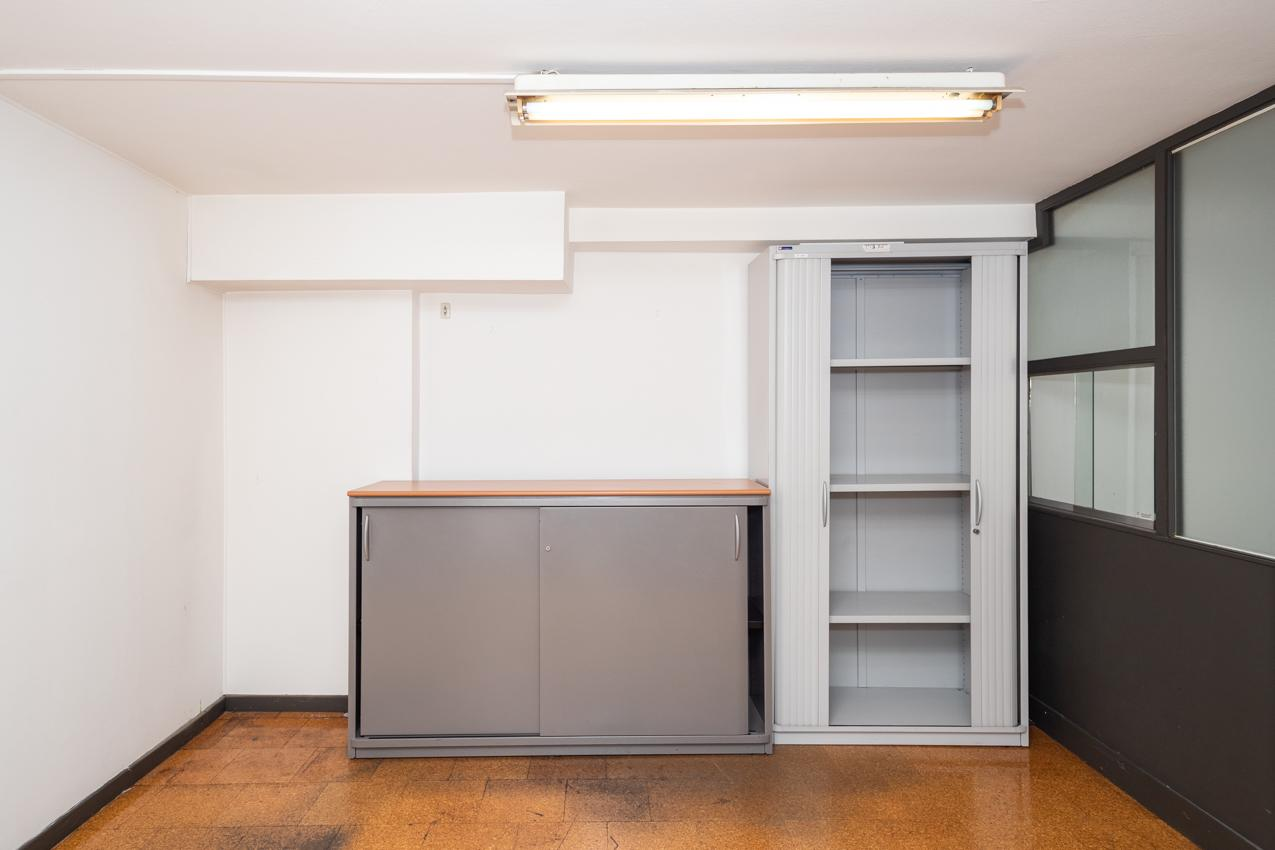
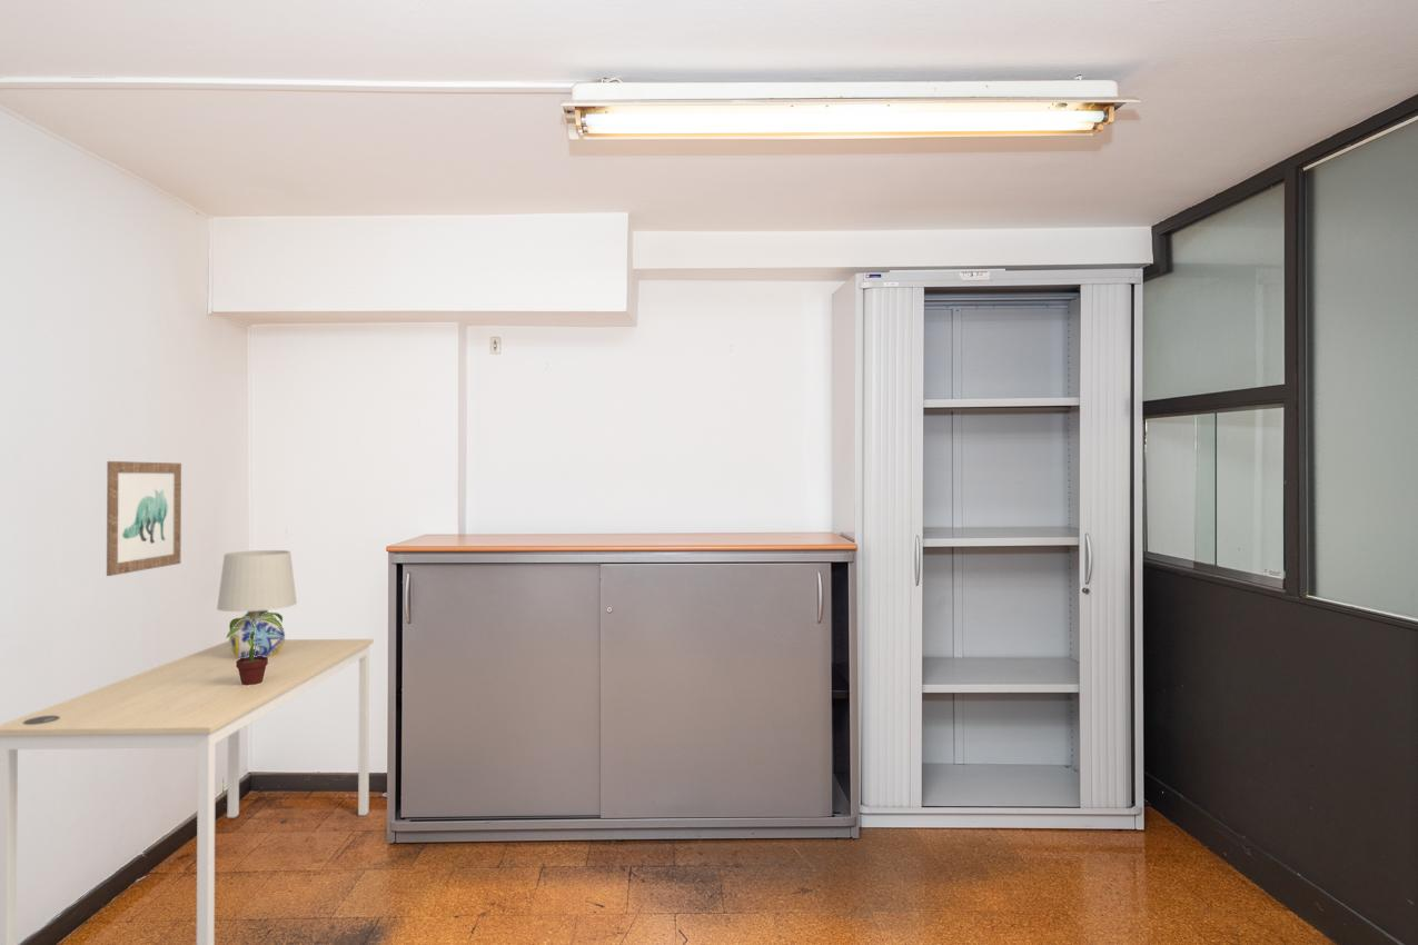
+ wall art [106,460,182,577]
+ table lamp [216,549,298,658]
+ potted plant [226,611,285,686]
+ desk [0,638,375,945]
